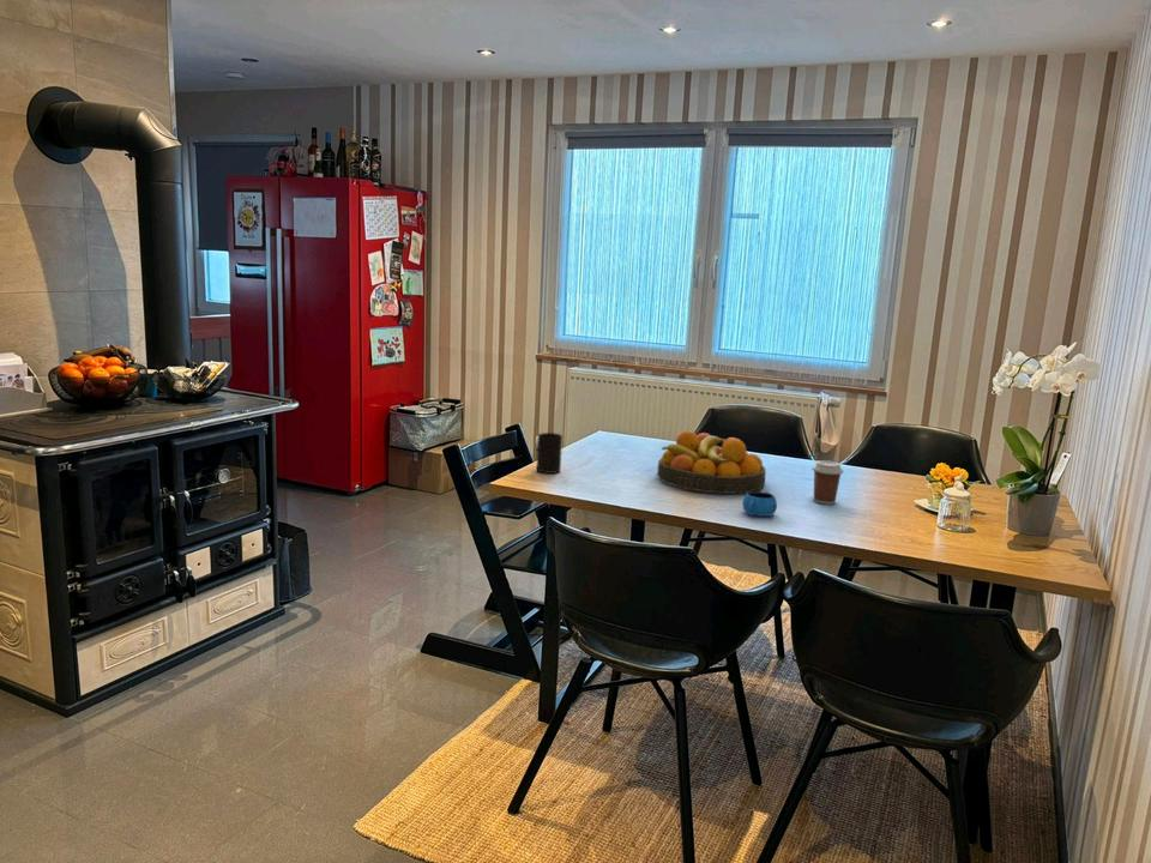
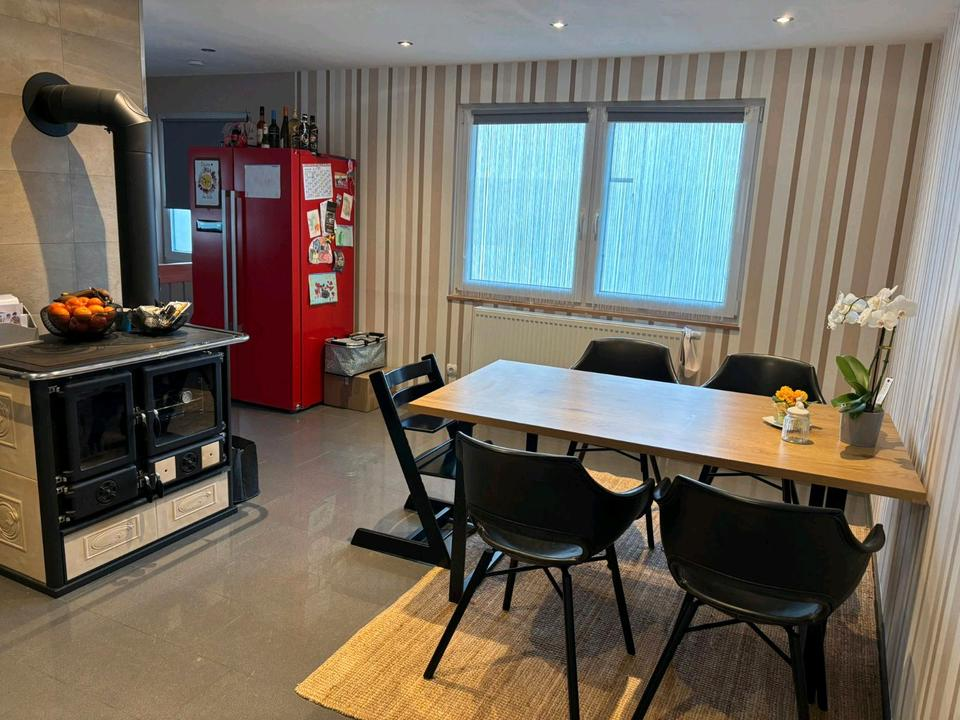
- fruit bowl [656,430,767,495]
- mug [742,490,778,518]
- cup [536,432,564,475]
- coffee cup [810,459,844,506]
